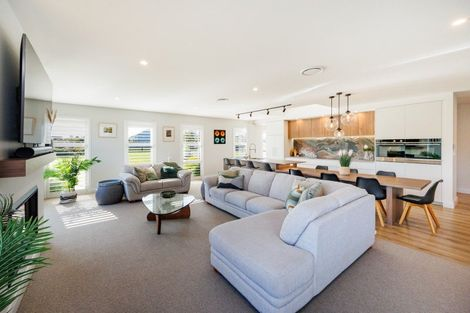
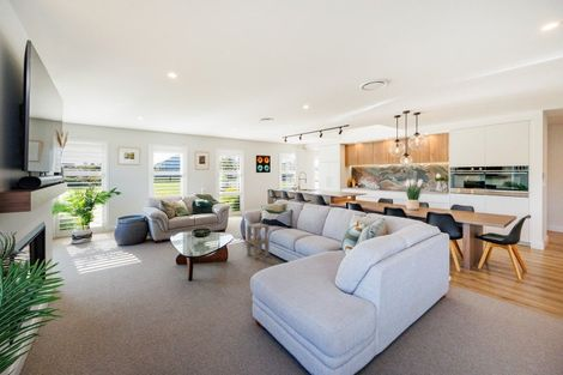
+ side table [246,223,271,260]
